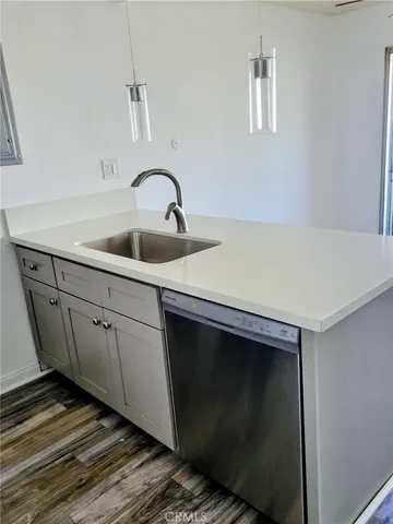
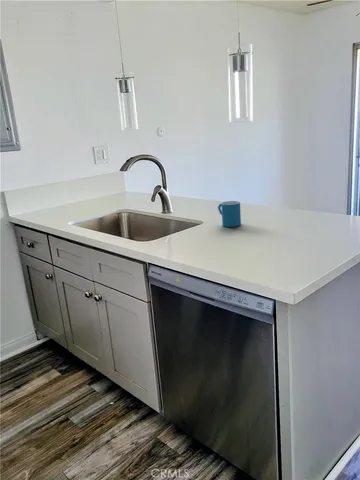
+ mug [217,200,242,228]
